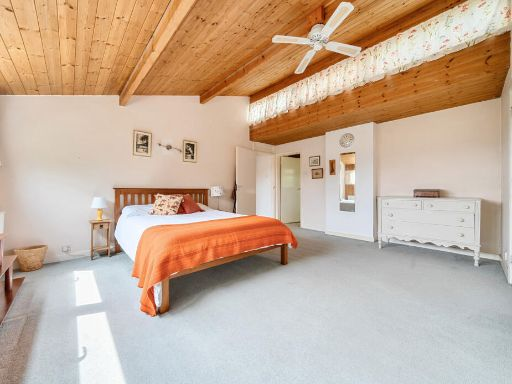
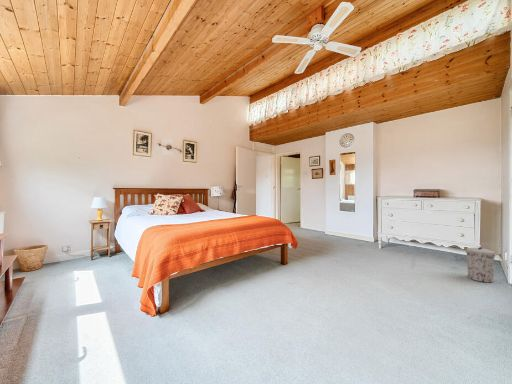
+ trash can [465,246,496,284]
